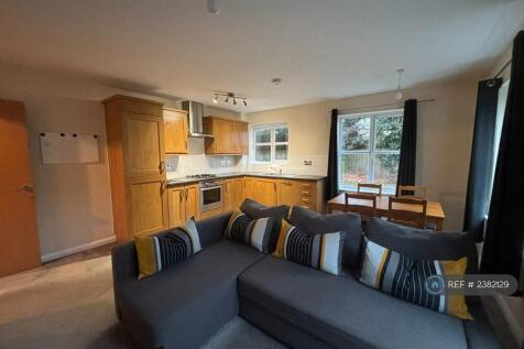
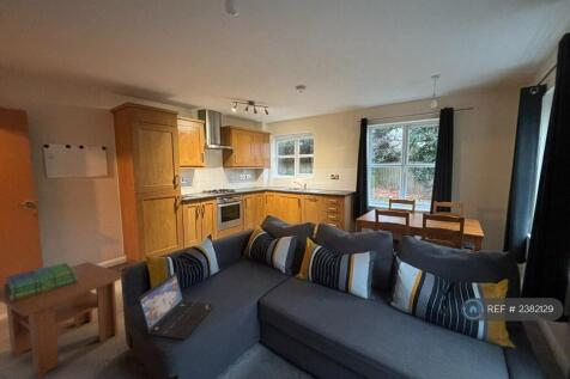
+ coffee table [0,261,122,379]
+ laptop [137,271,214,341]
+ stack of books [2,262,78,301]
